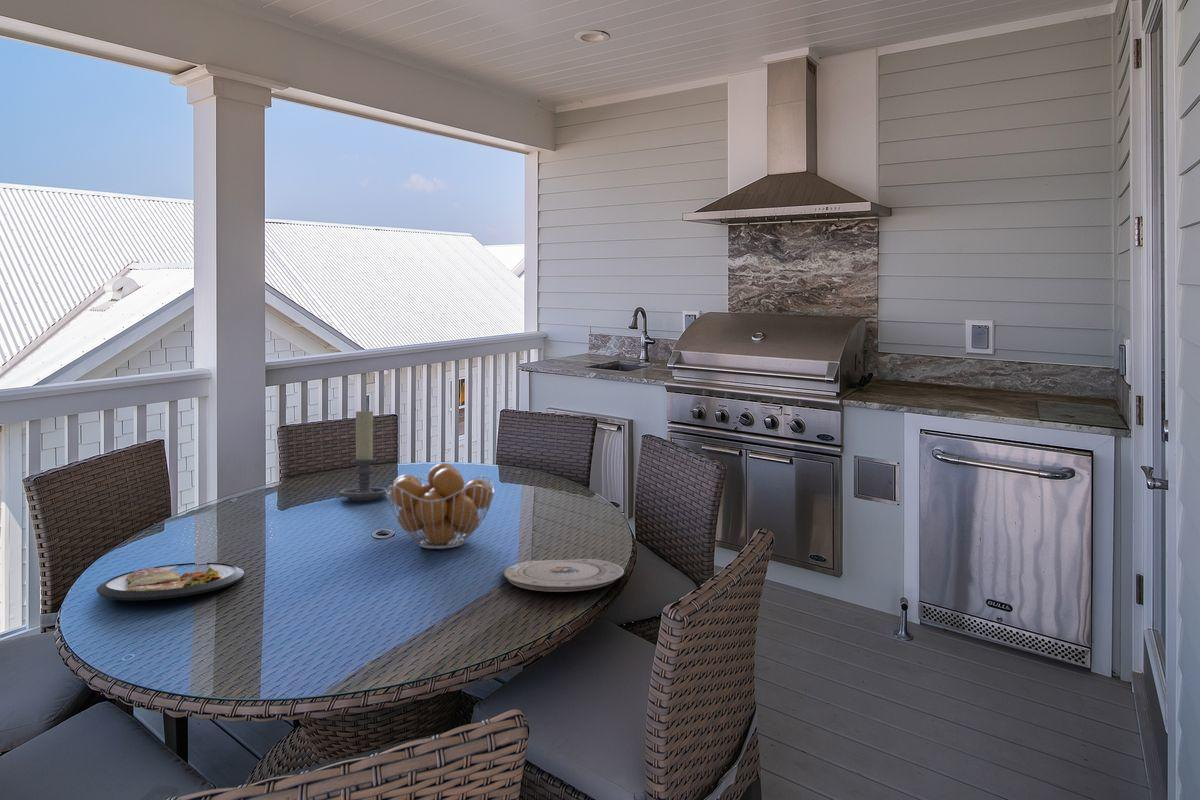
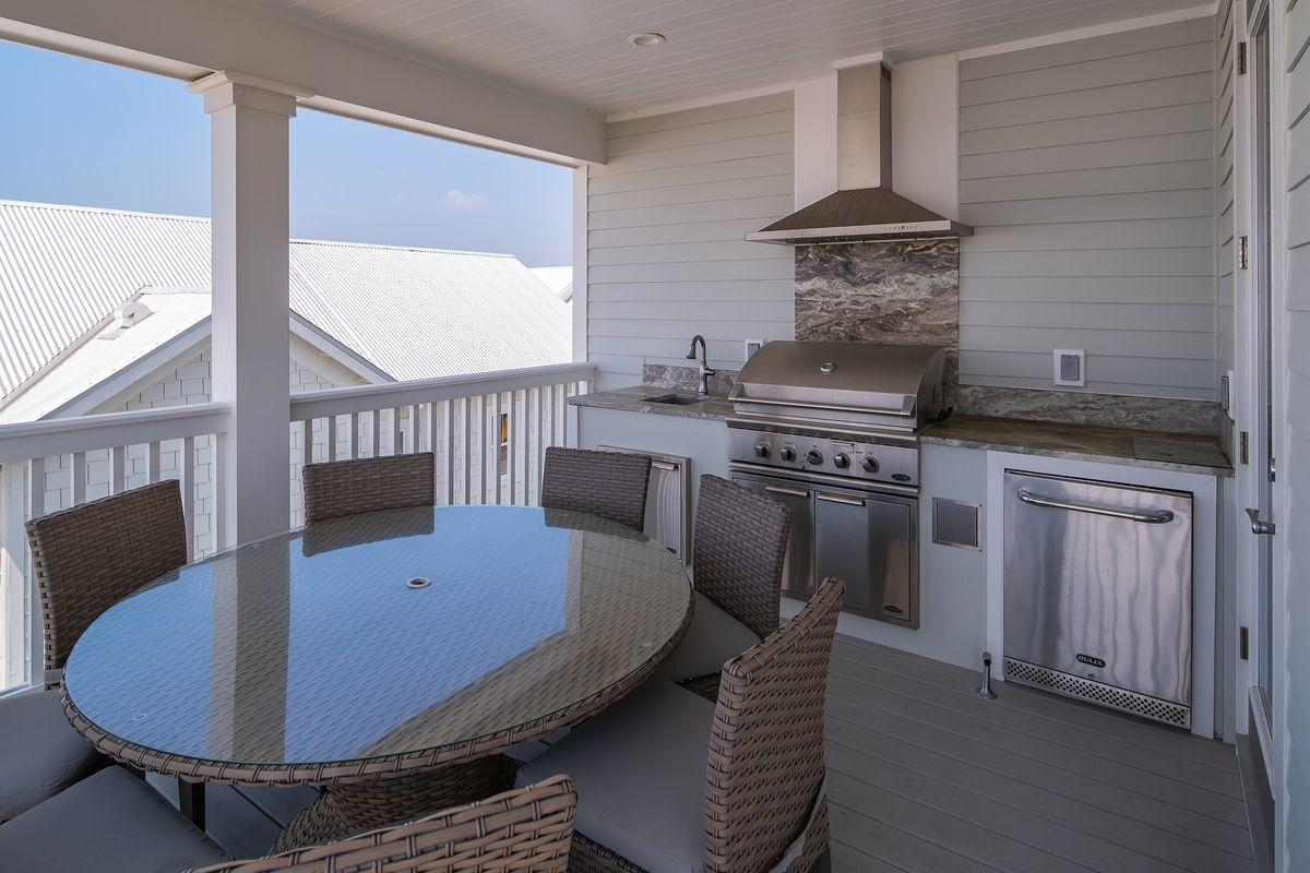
- plate [502,558,625,593]
- fruit basket [386,462,495,550]
- candle holder [338,408,393,502]
- dish [95,562,245,602]
